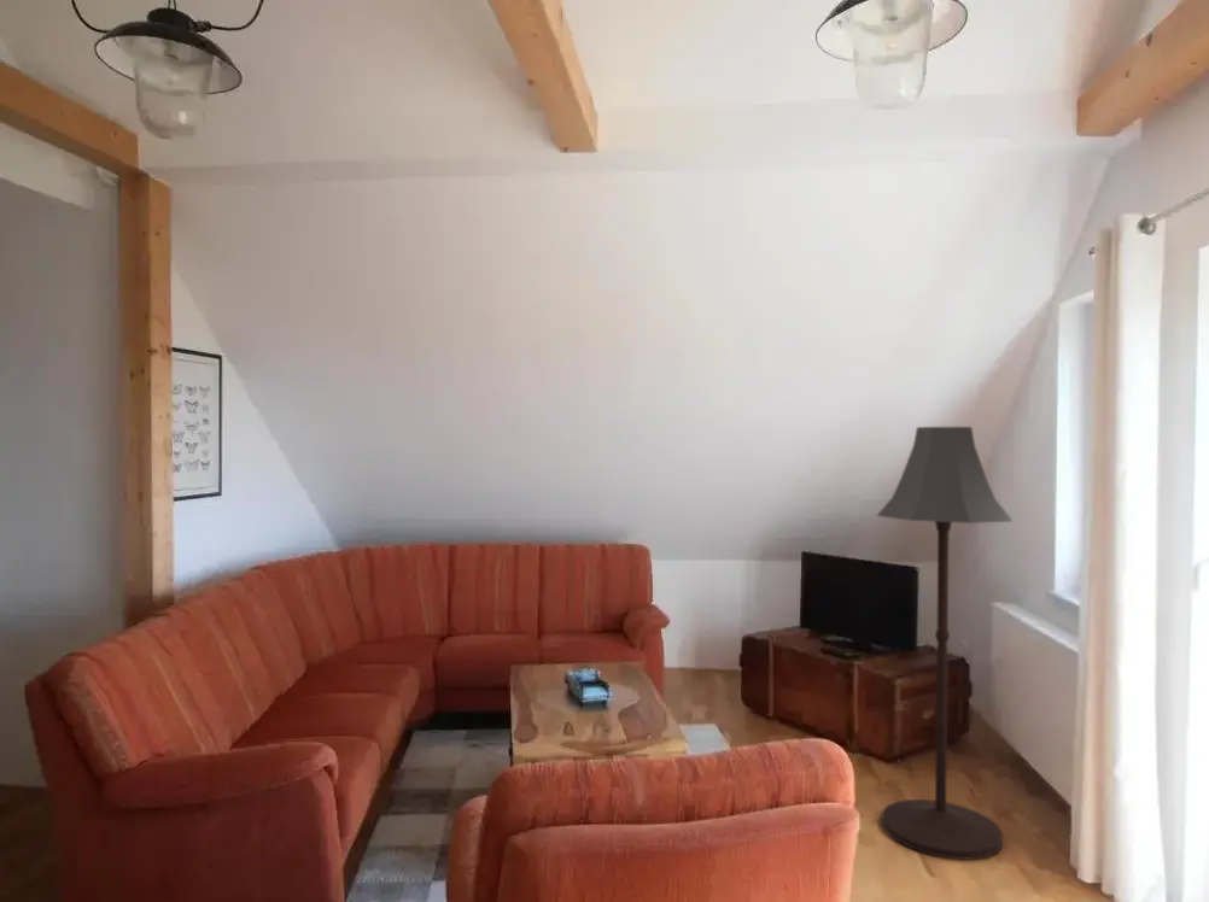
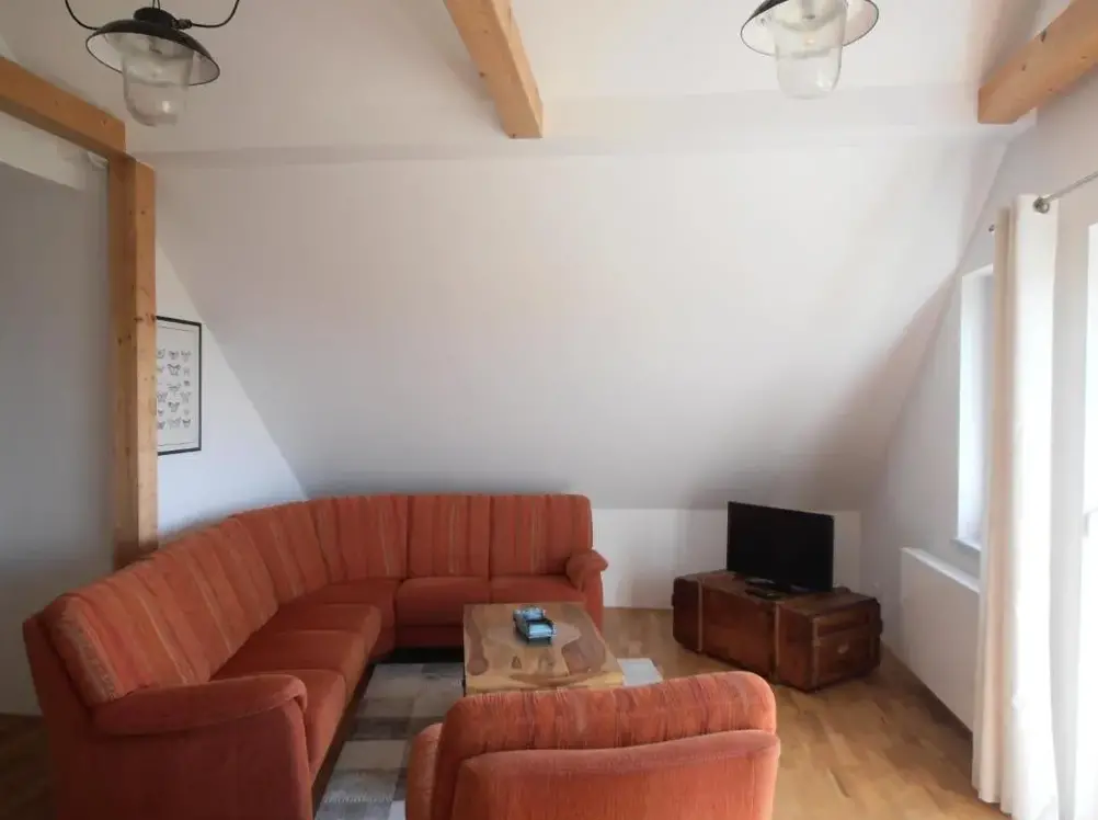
- floor lamp [876,426,1014,861]
